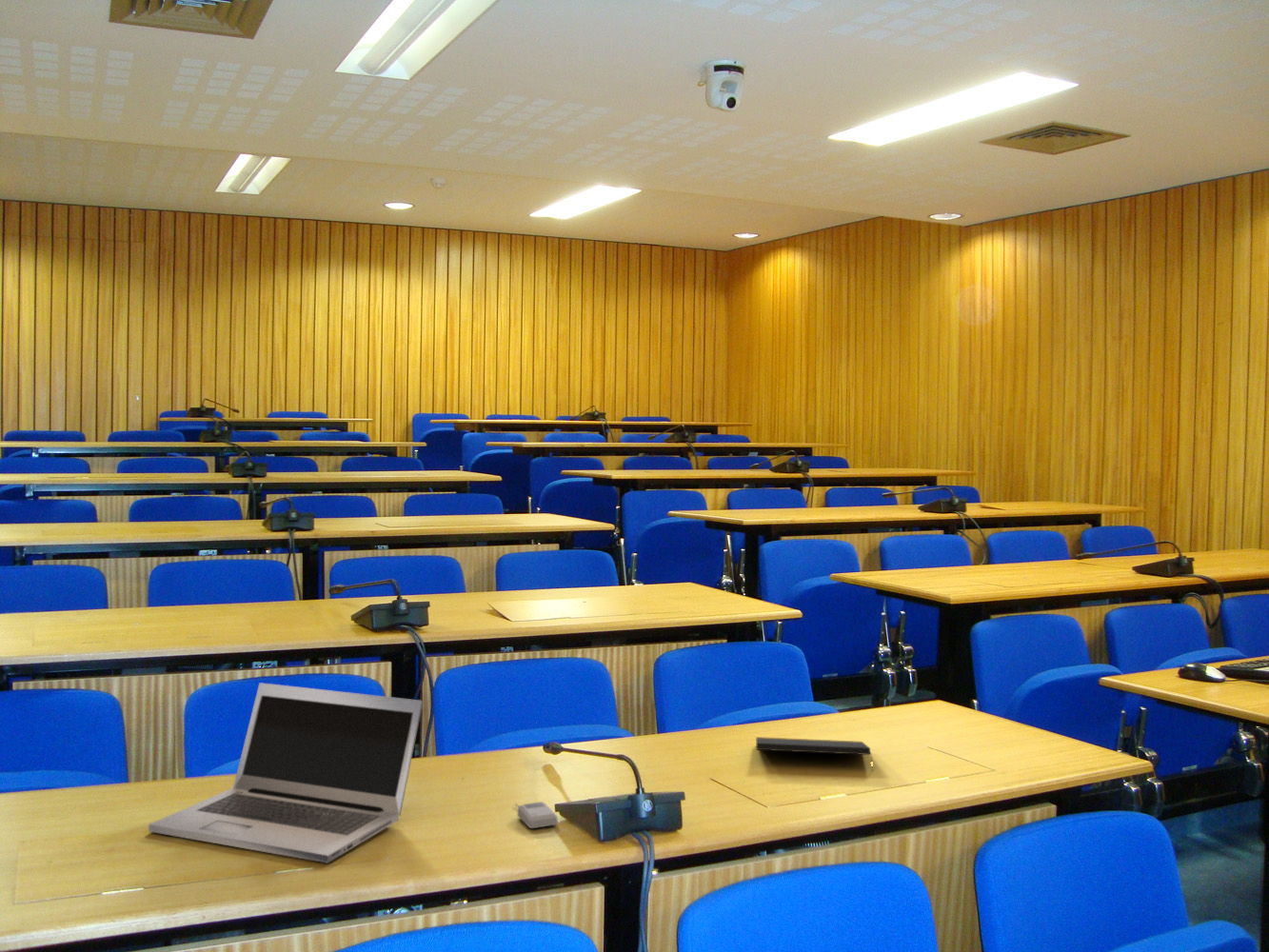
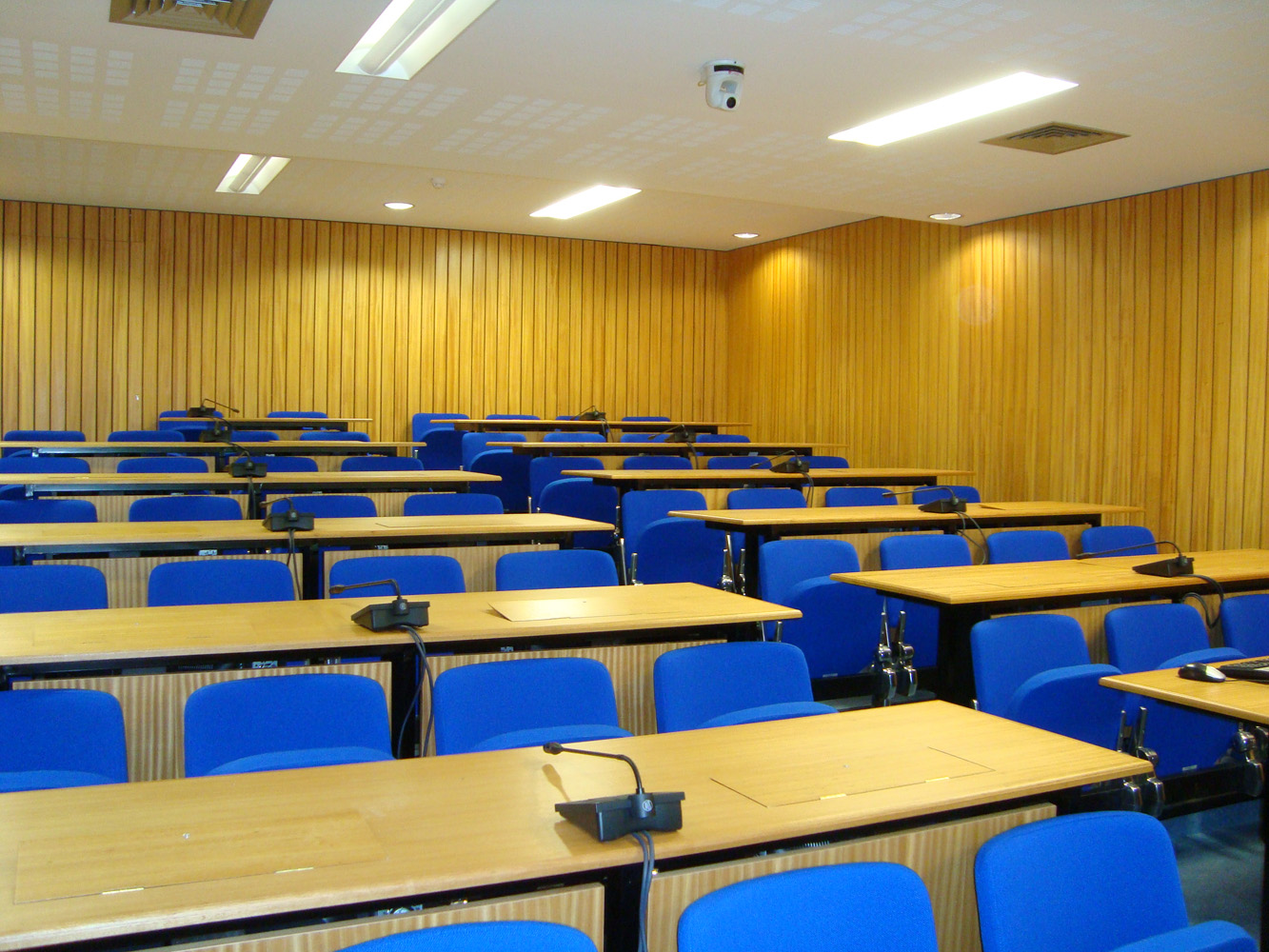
- computer mouse [514,801,559,829]
- laptop [148,682,424,864]
- notepad [755,736,874,770]
